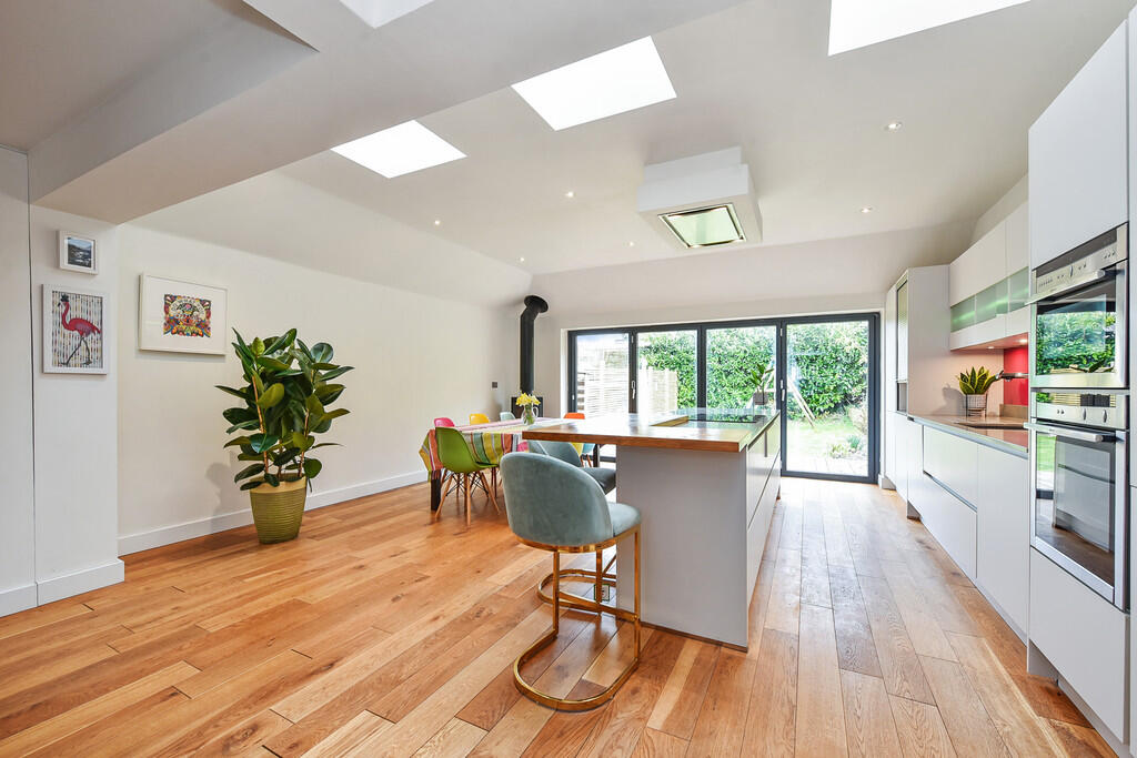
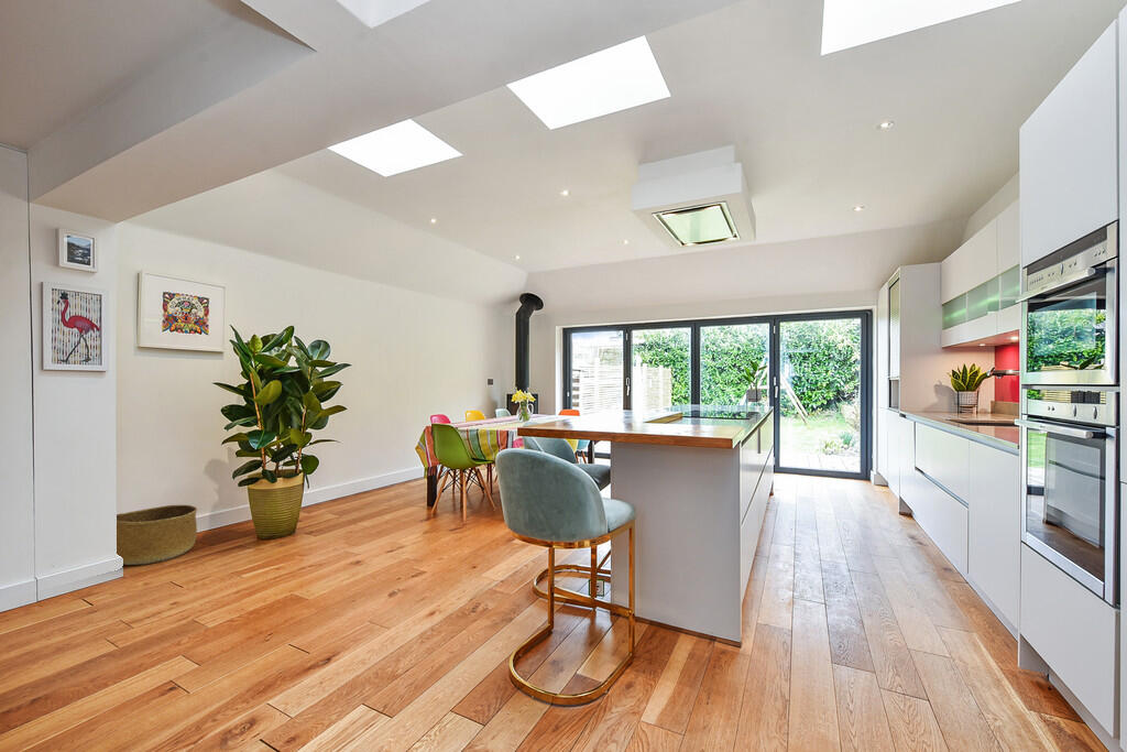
+ basket [116,504,198,566]
